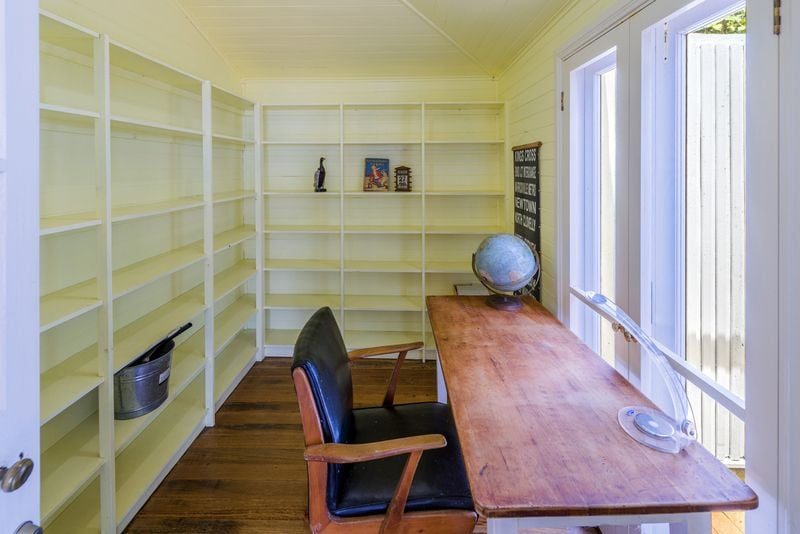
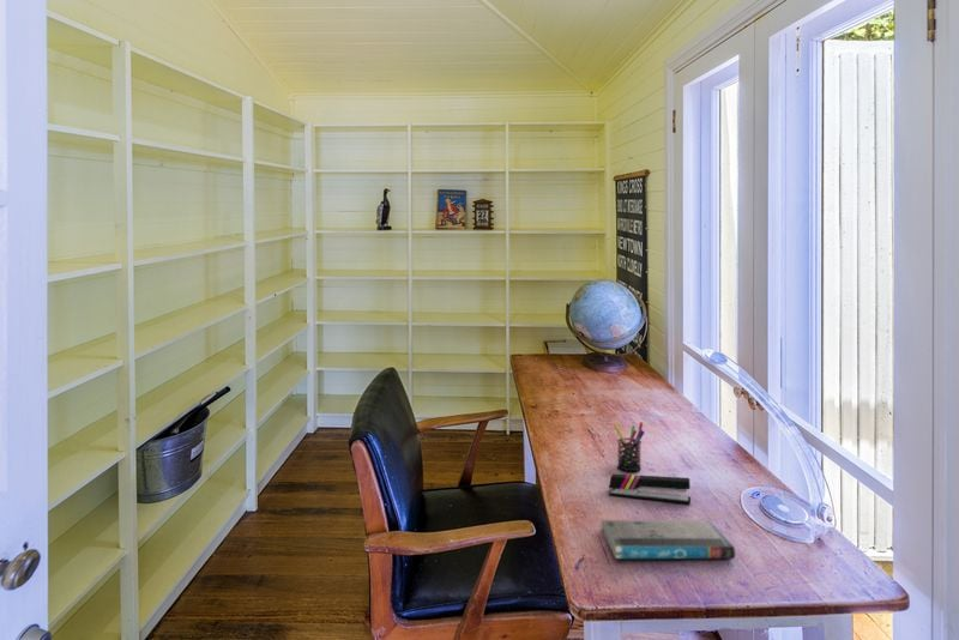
+ pen holder [613,421,646,472]
+ stapler [608,473,692,505]
+ book [601,519,736,560]
